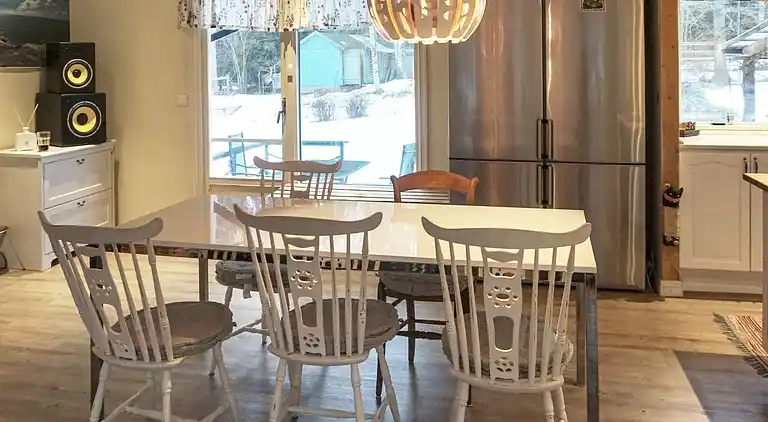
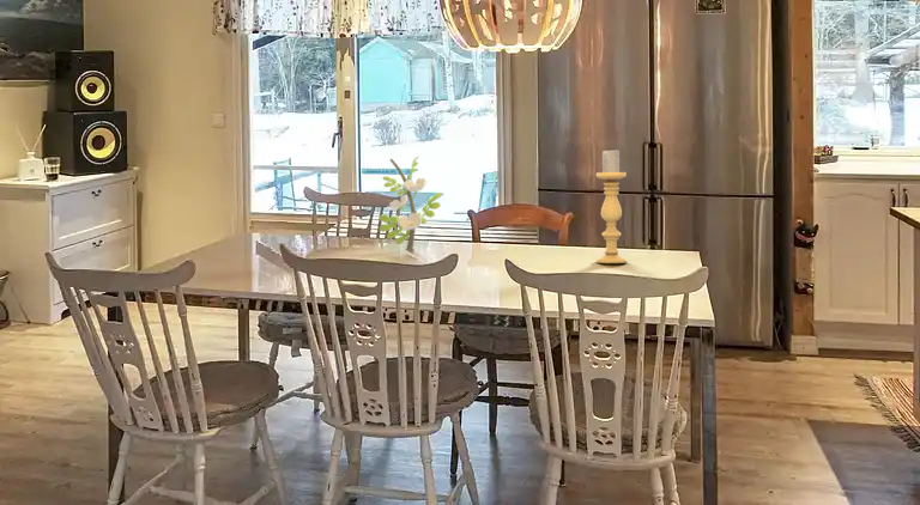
+ flower [377,156,443,251]
+ candle holder [594,150,629,264]
